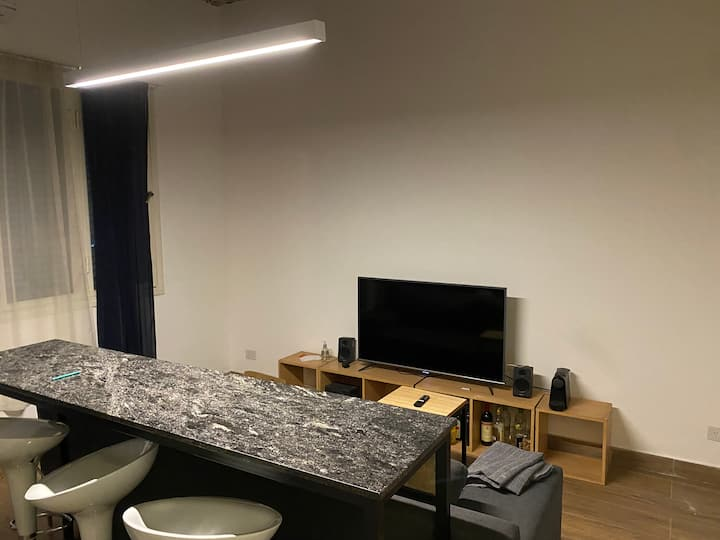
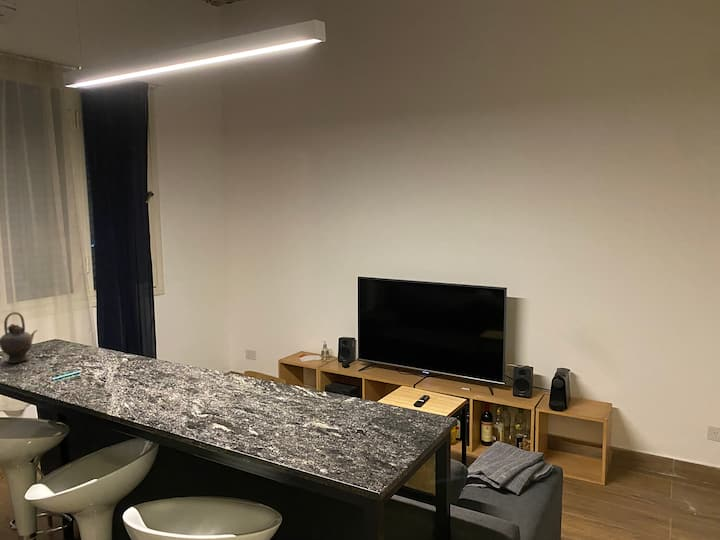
+ teapot [0,311,38,364]
